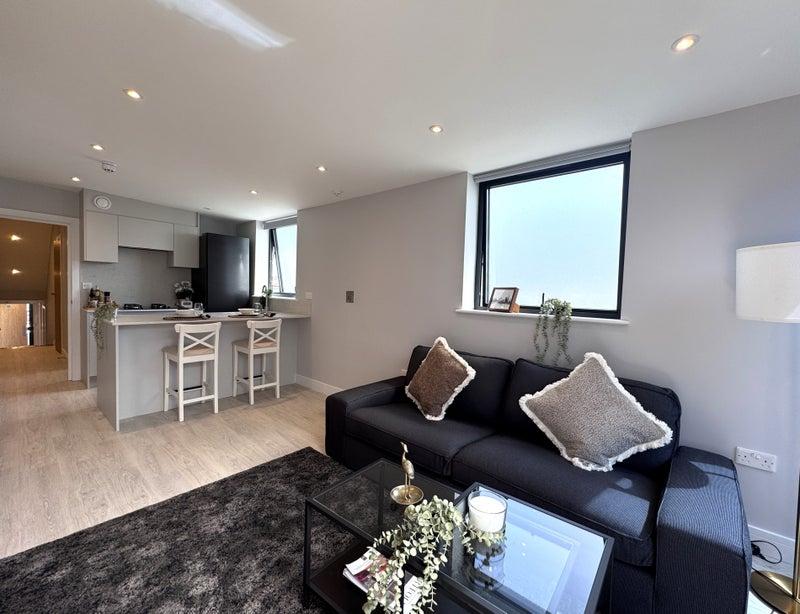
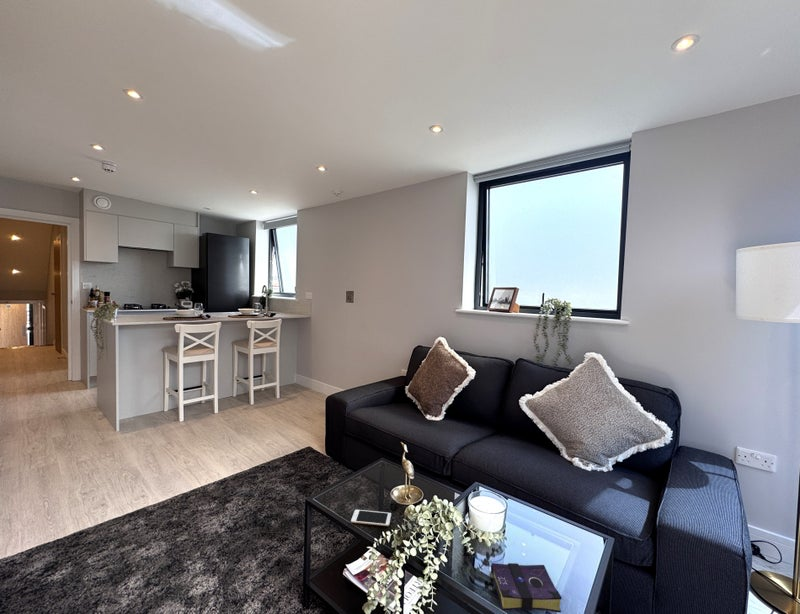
+ cell phone [350,509,392,527]
+ book [490,562,563,613]
